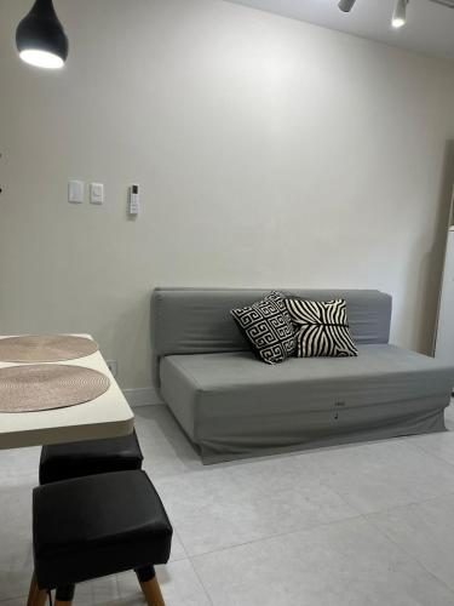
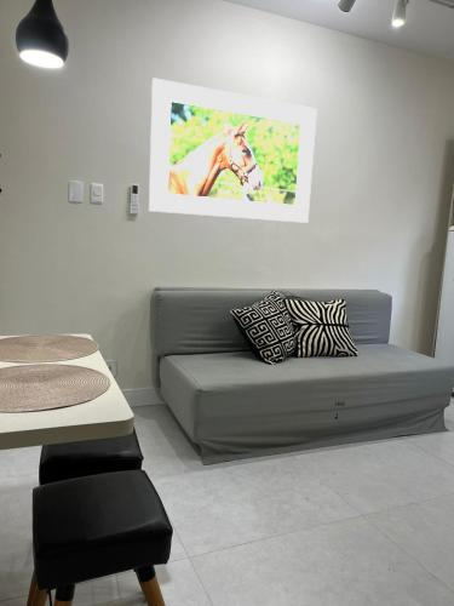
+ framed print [148,76,318,224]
